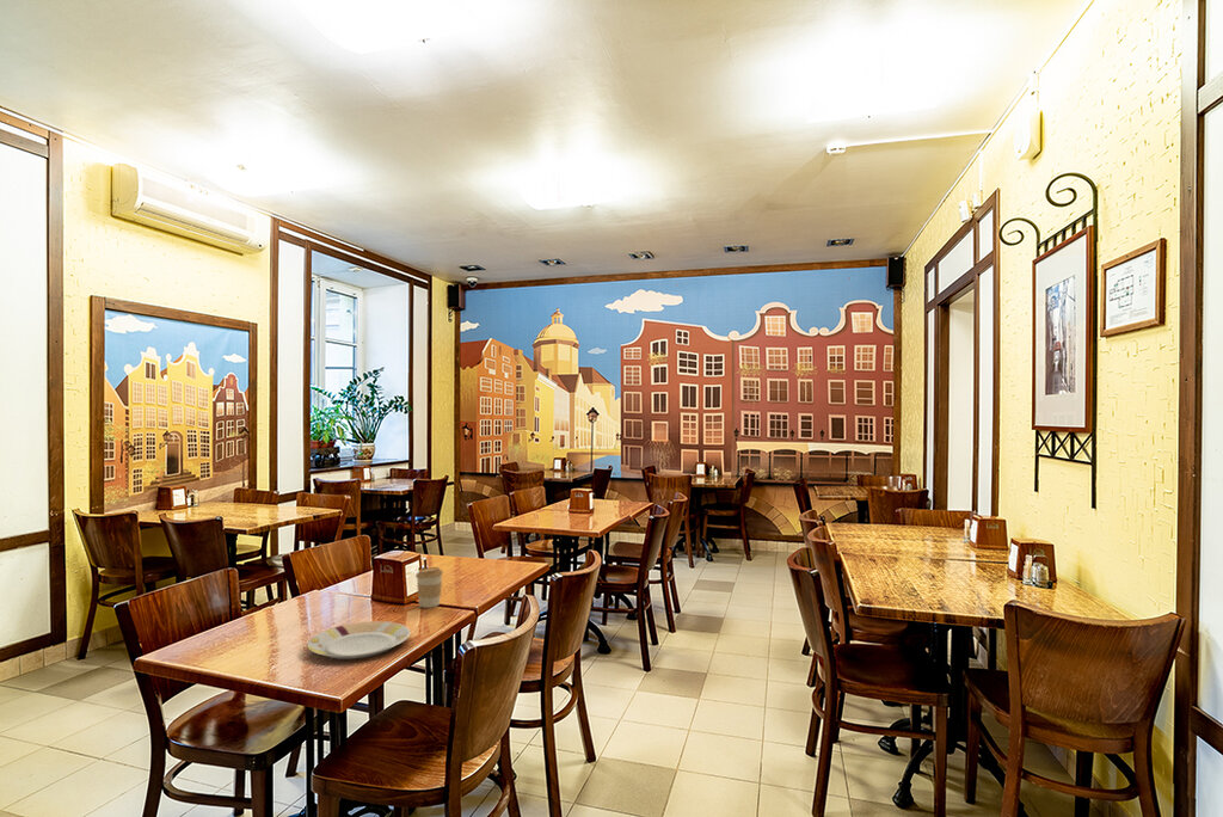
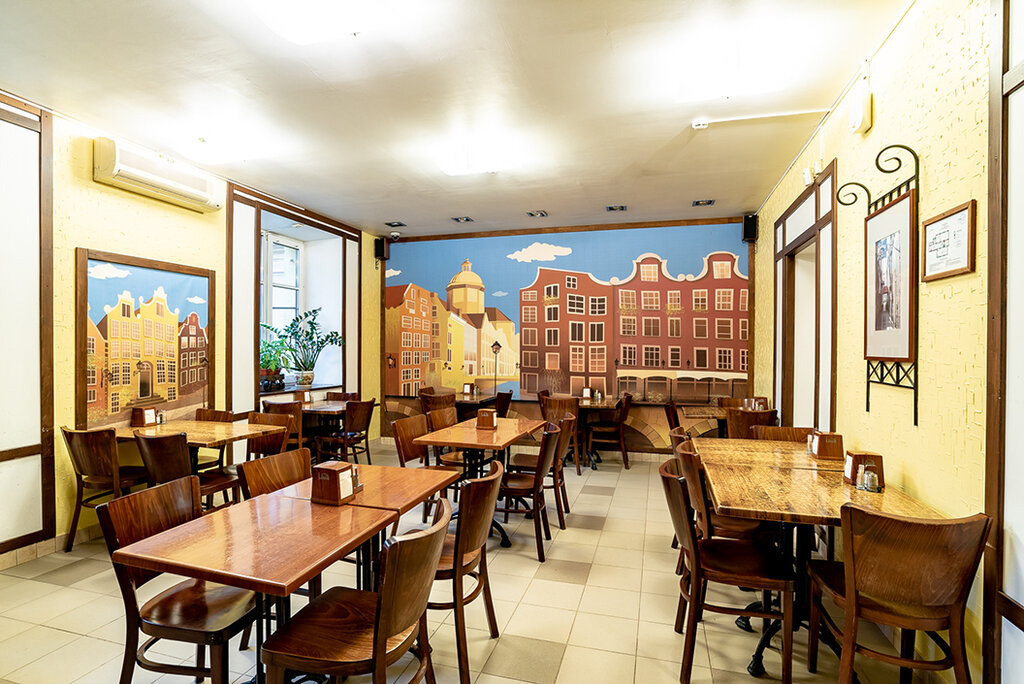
- coffee cup [414,566,444,609]
- plate [306,620,411,661]
